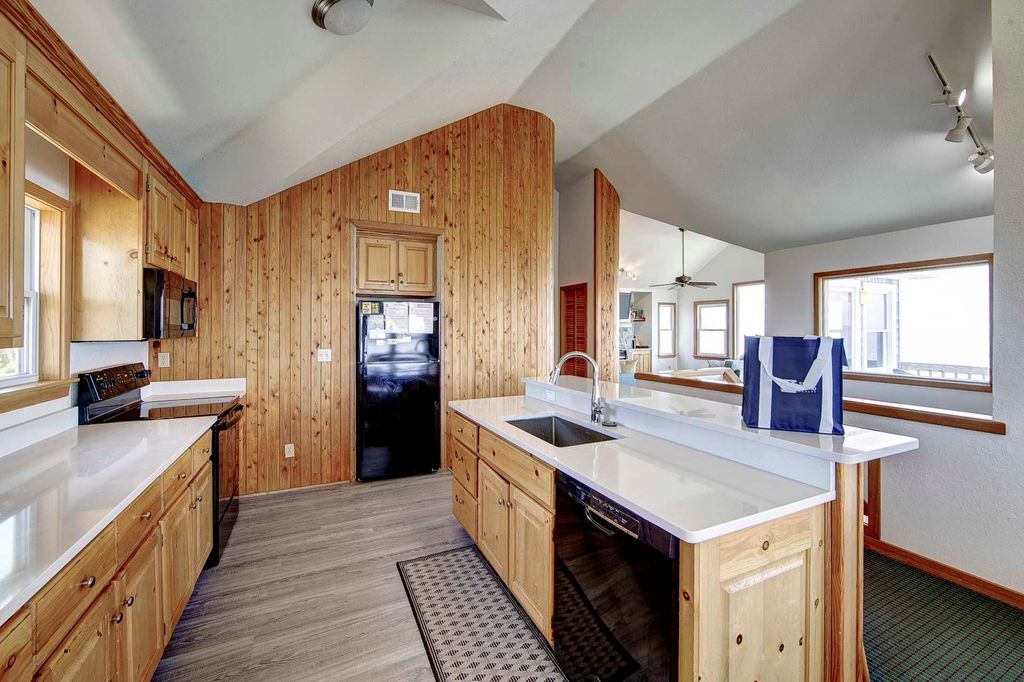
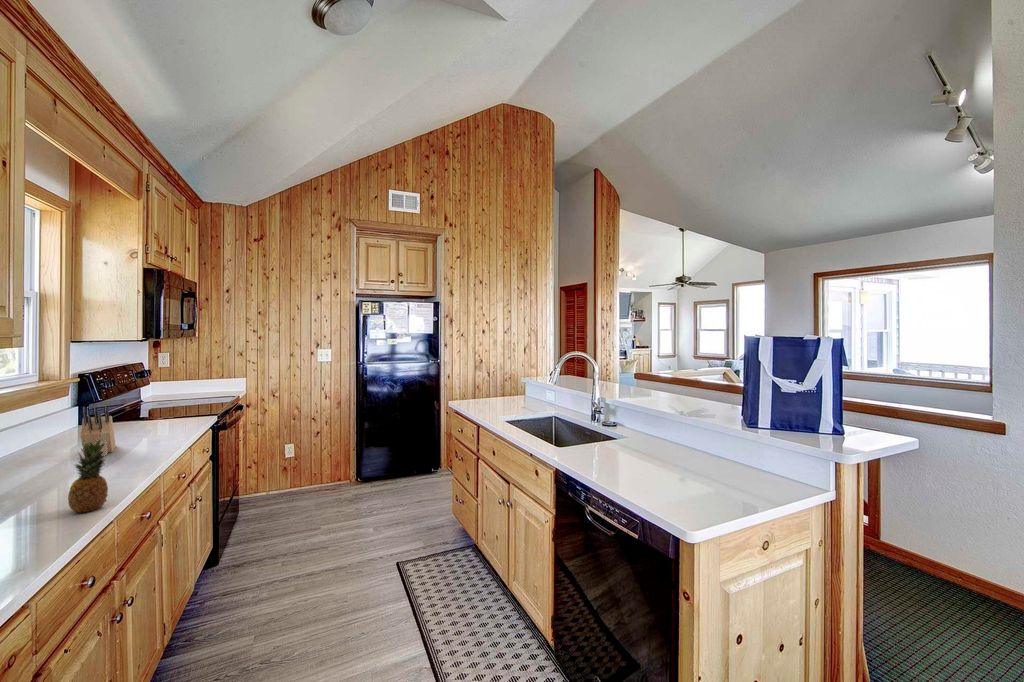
+ knife block [80,406,117,457]
+ fruit [67,438,109,513]
